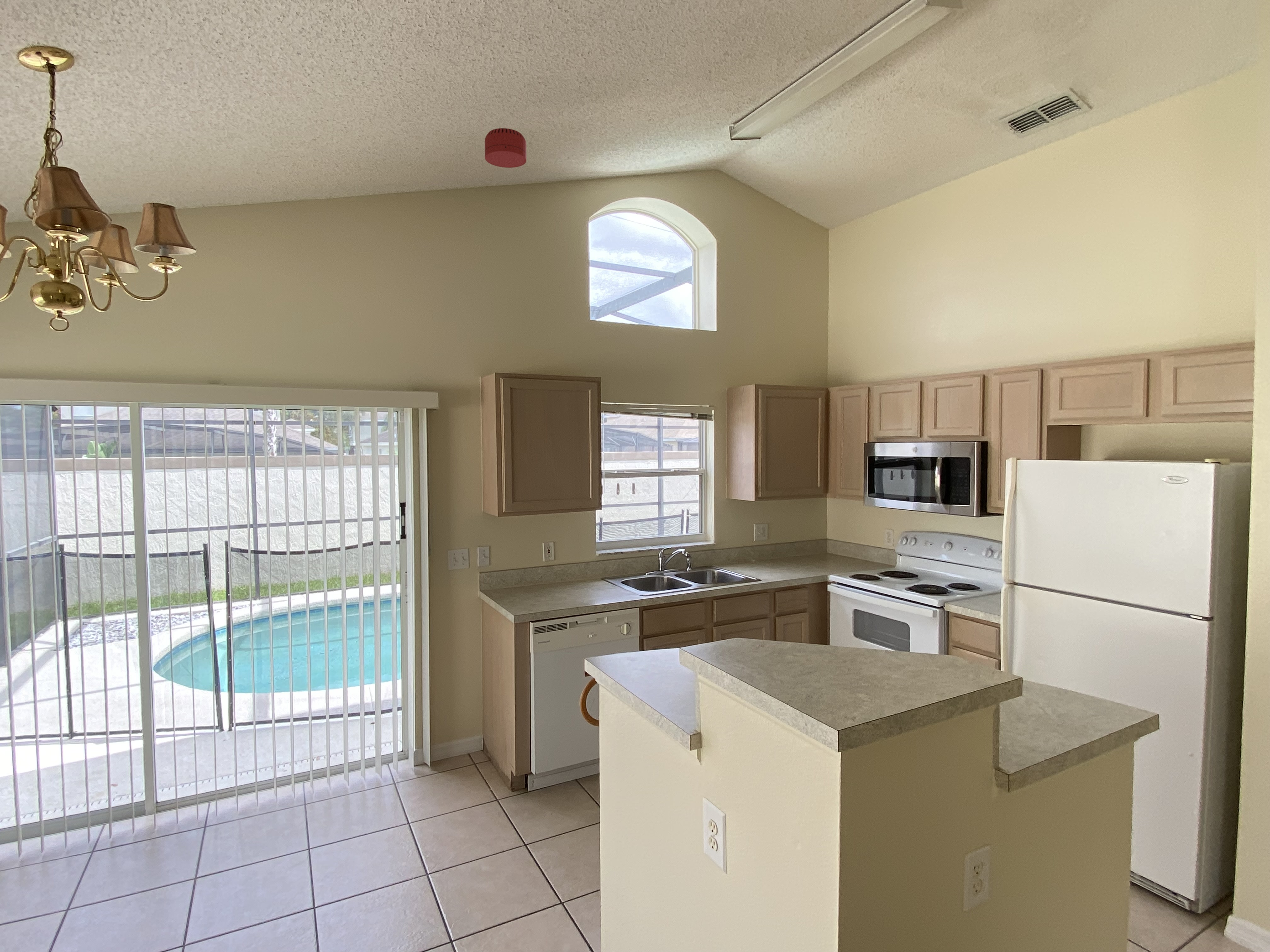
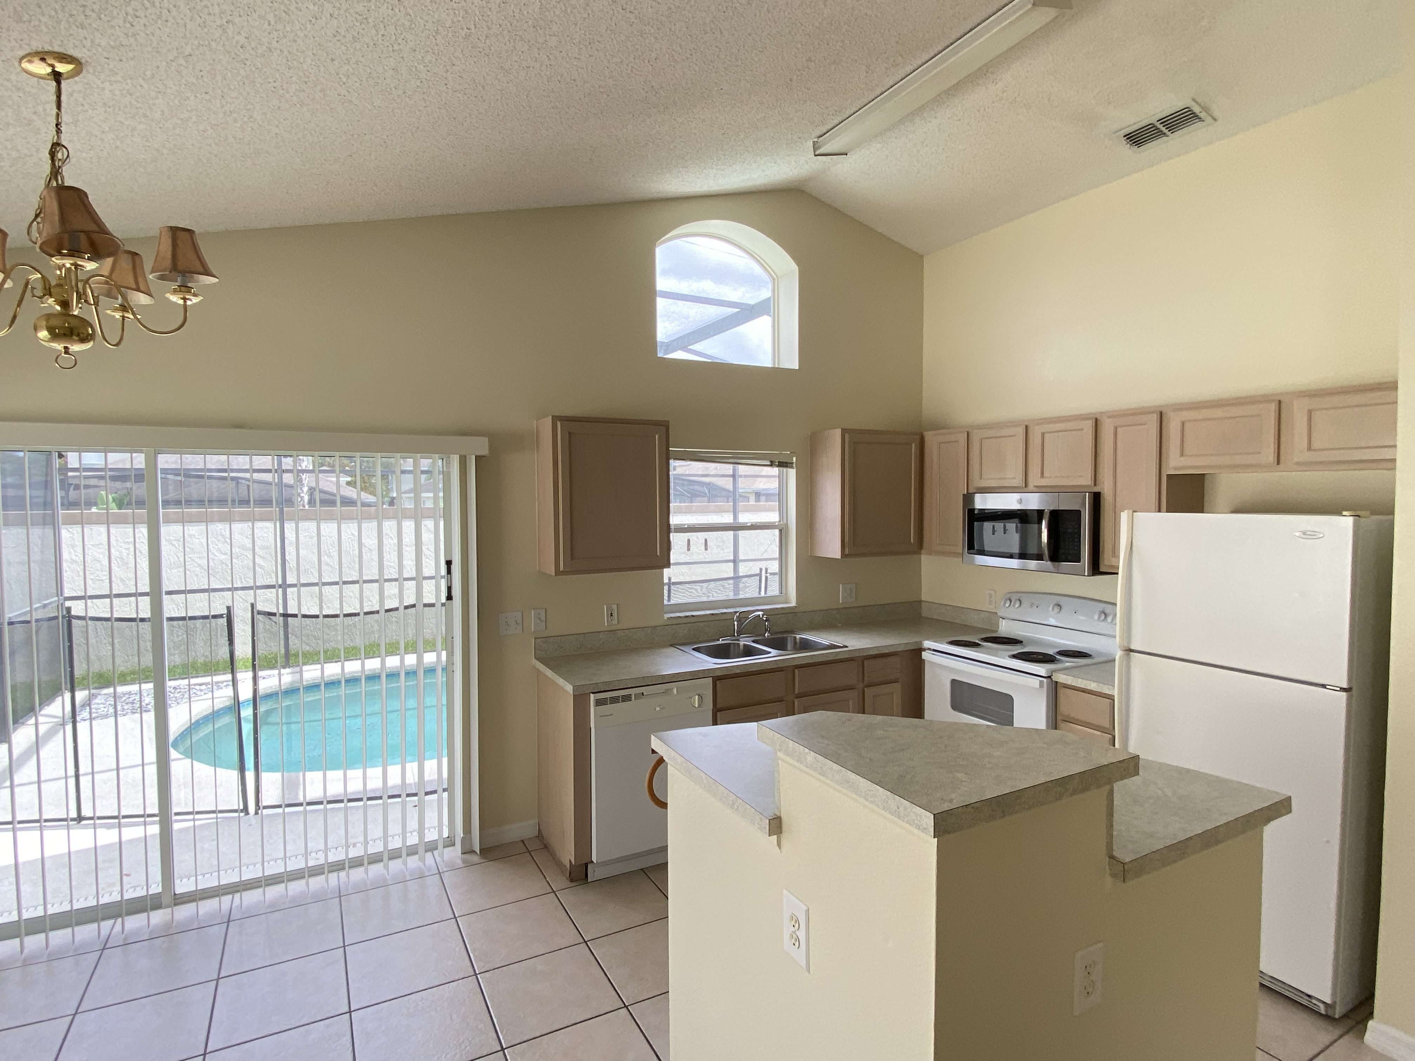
- smoke detector [484,128,527,168]
